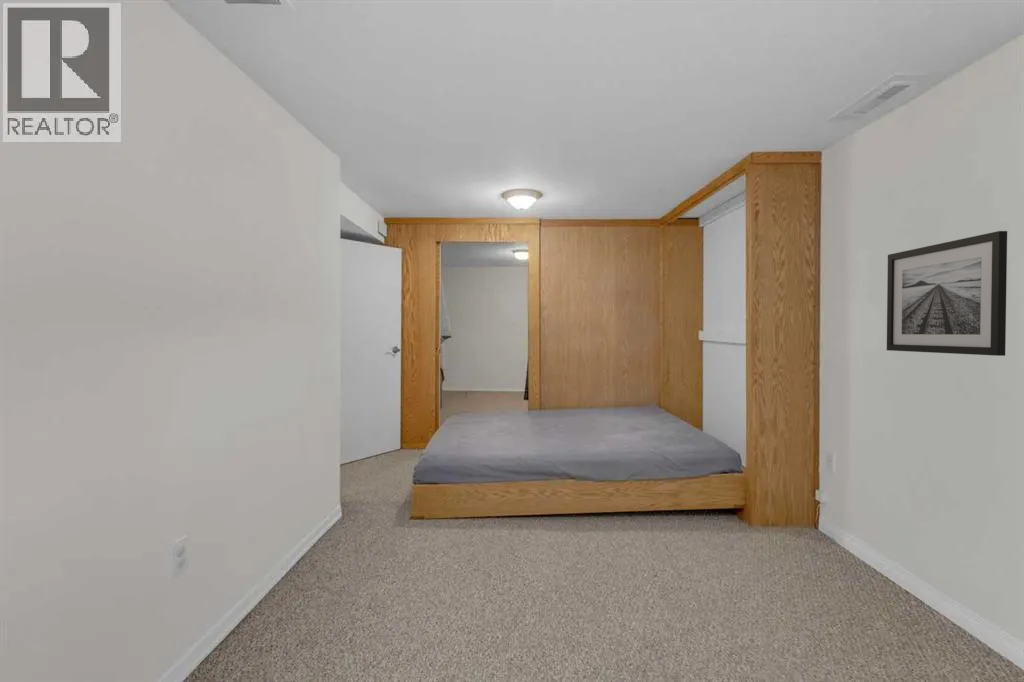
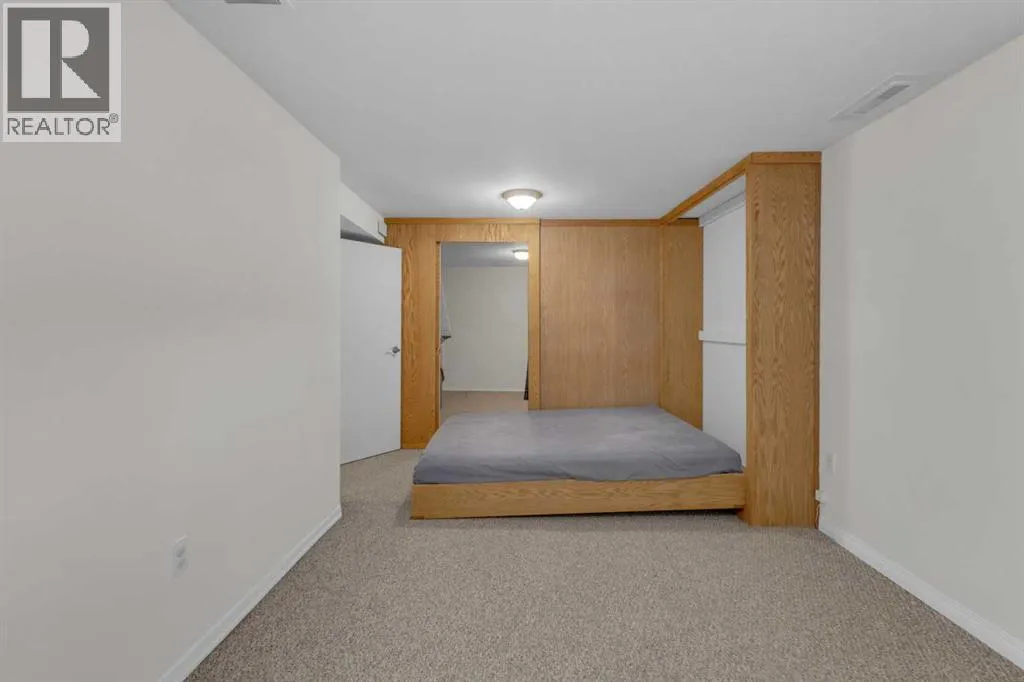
- wall art [886,230,1008,357]
